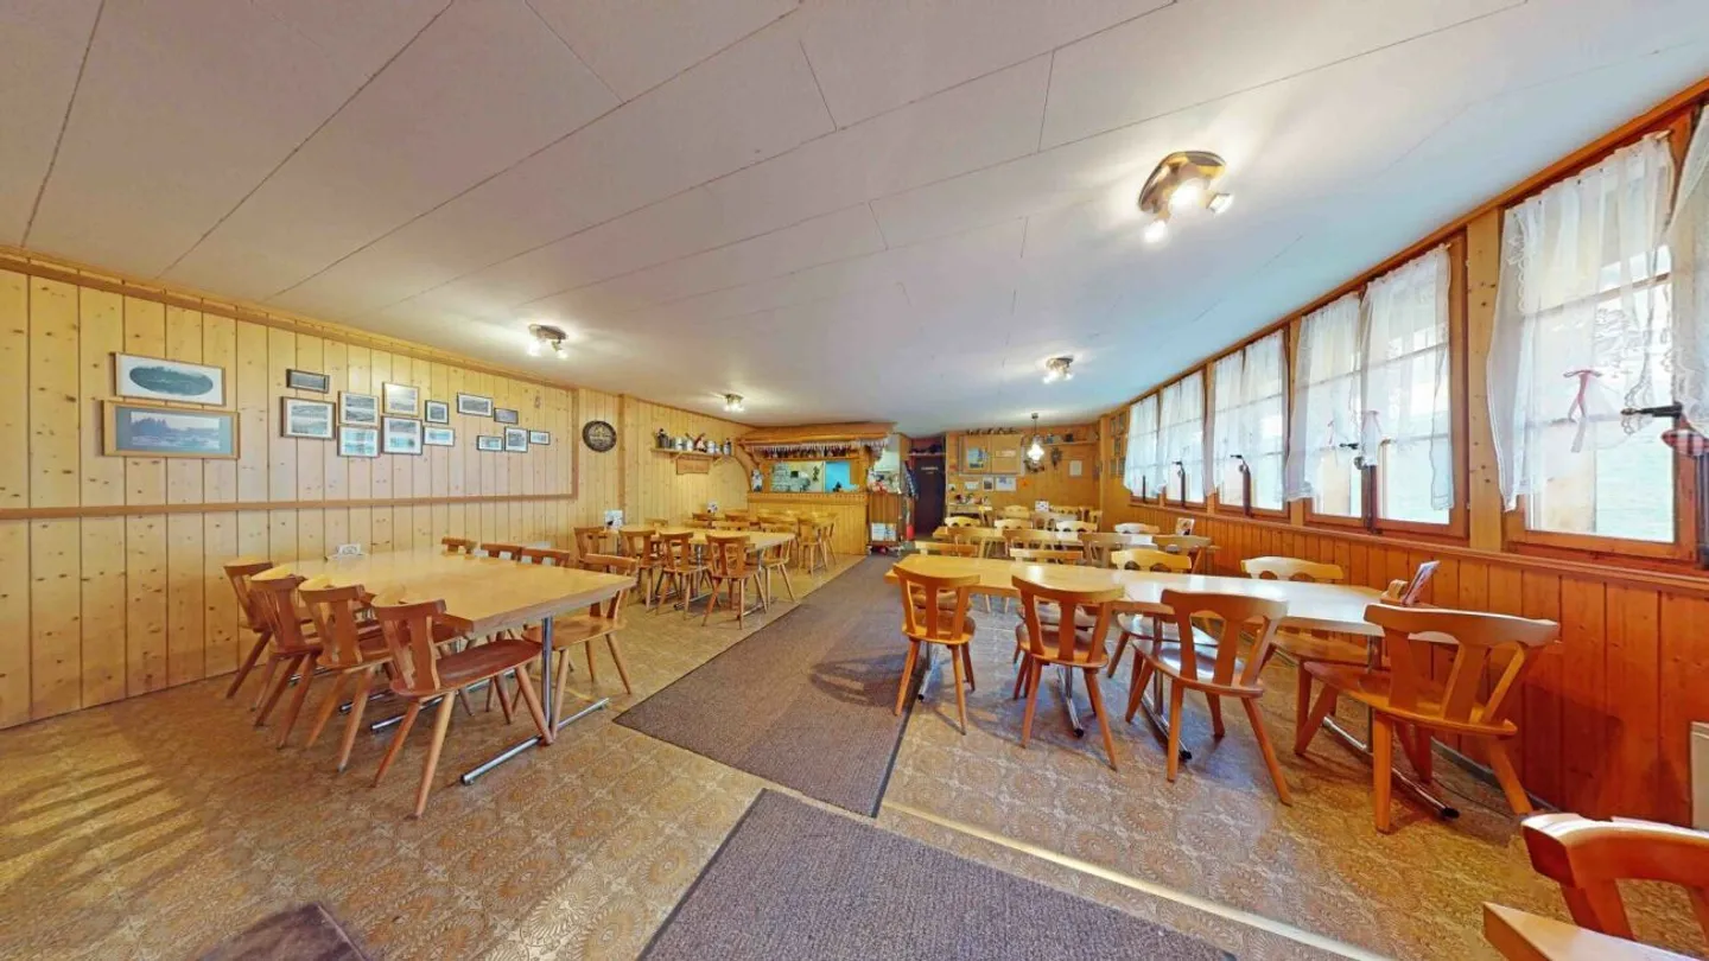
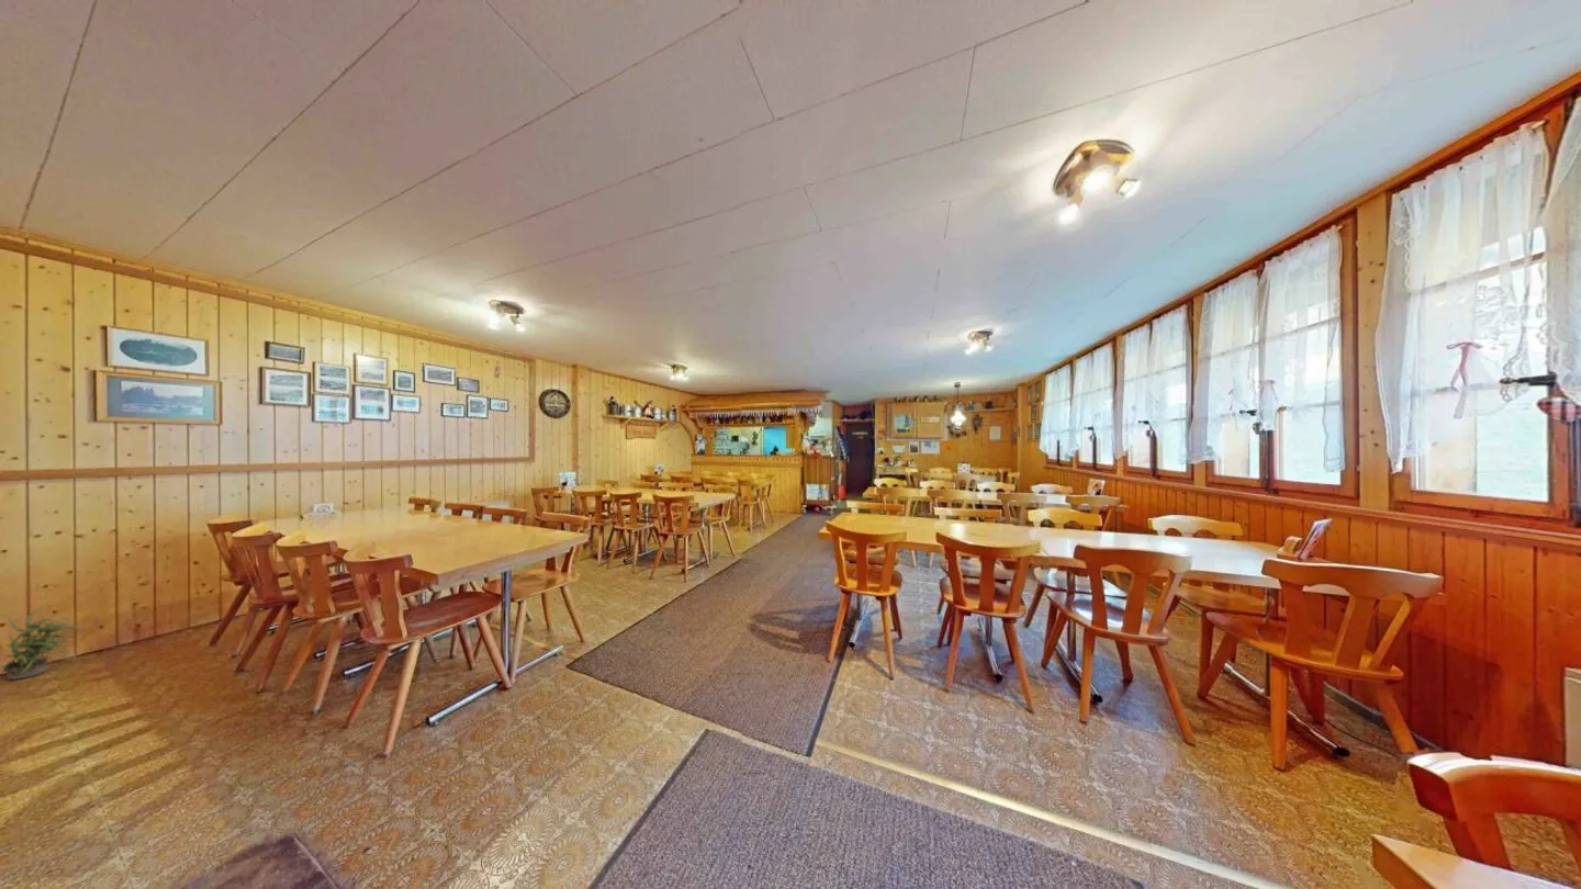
+ potted plant [0,607,82,680]
